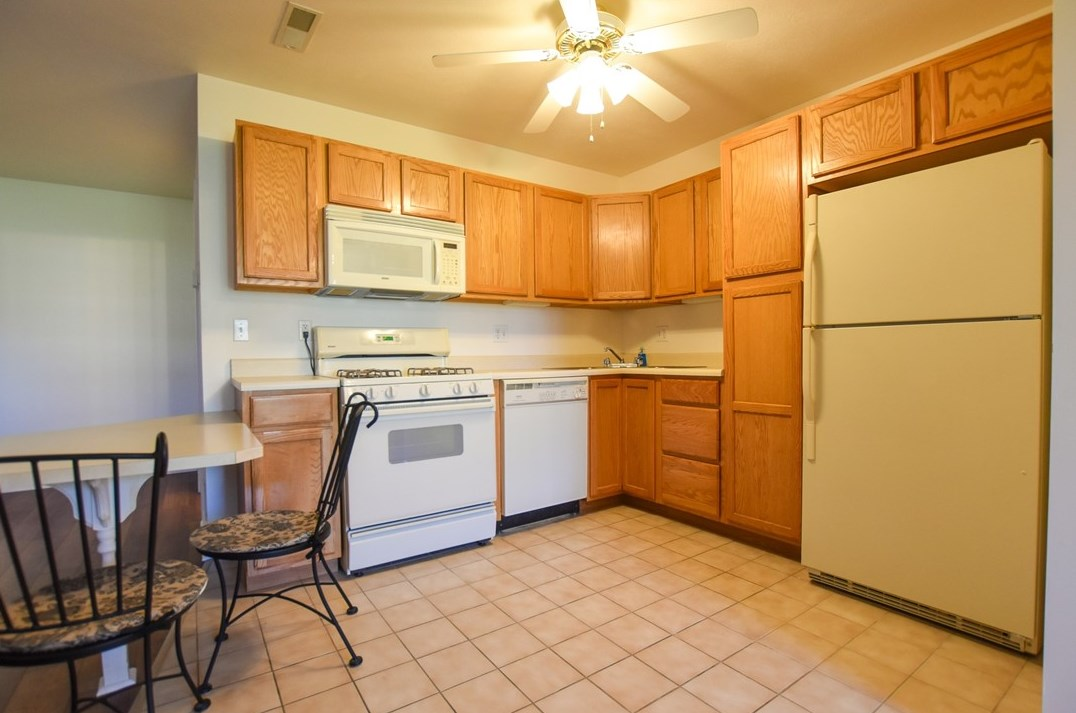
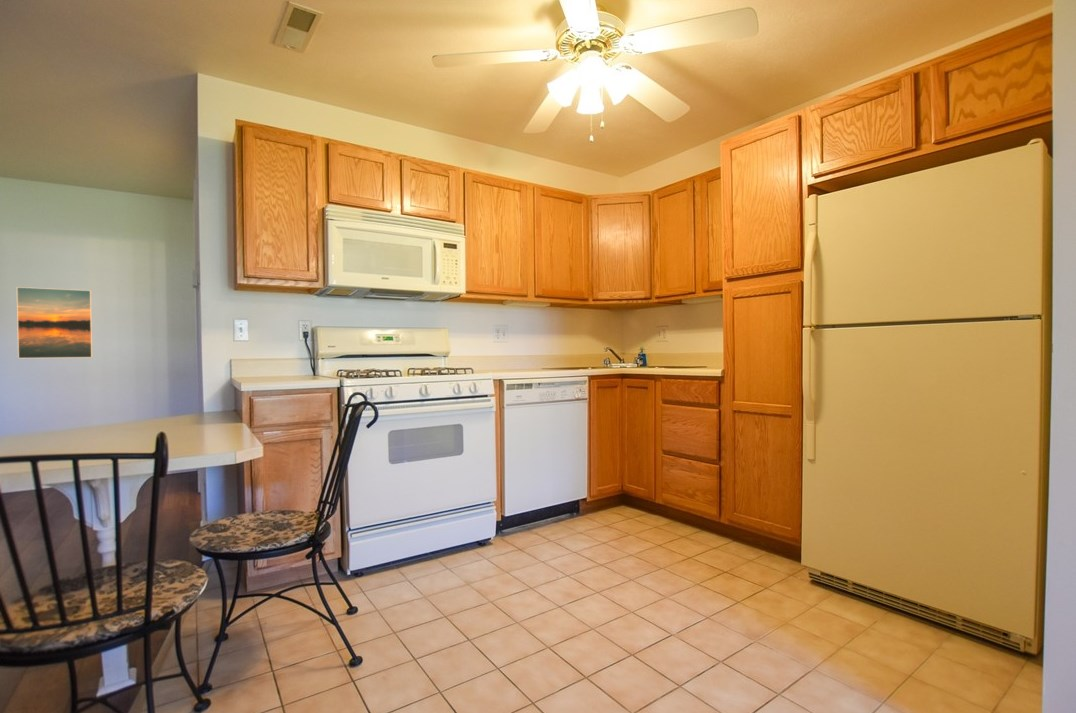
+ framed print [16,286,94,359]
